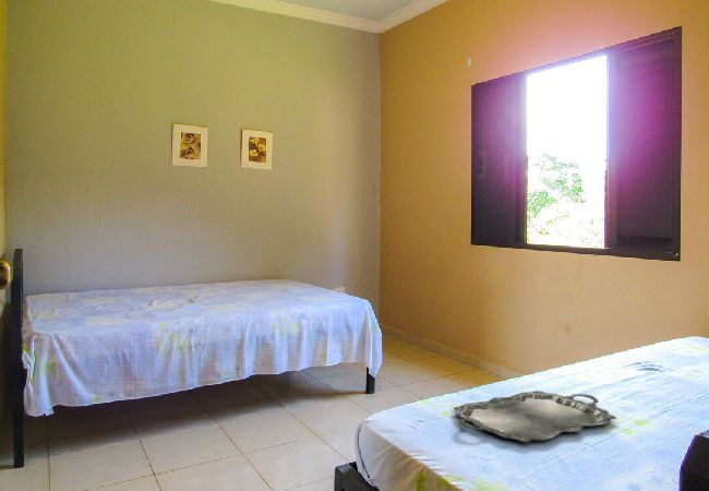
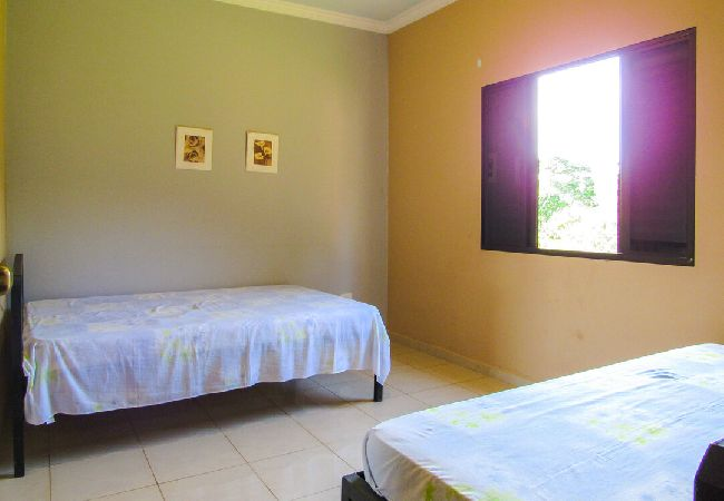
- serving tray [453,390,617,443]
